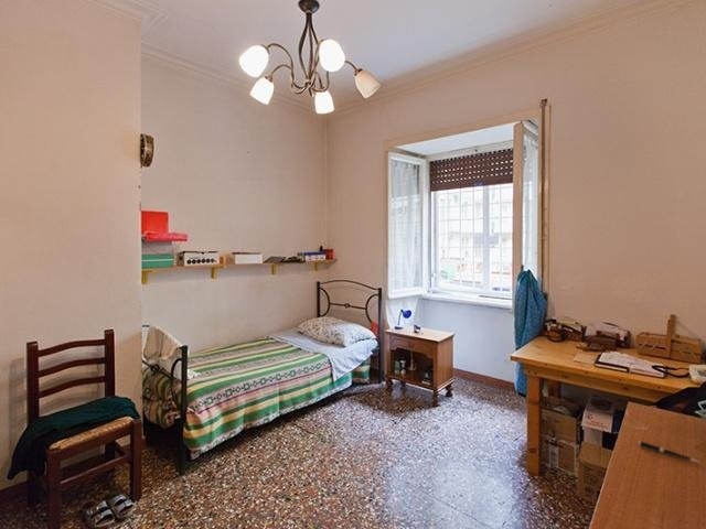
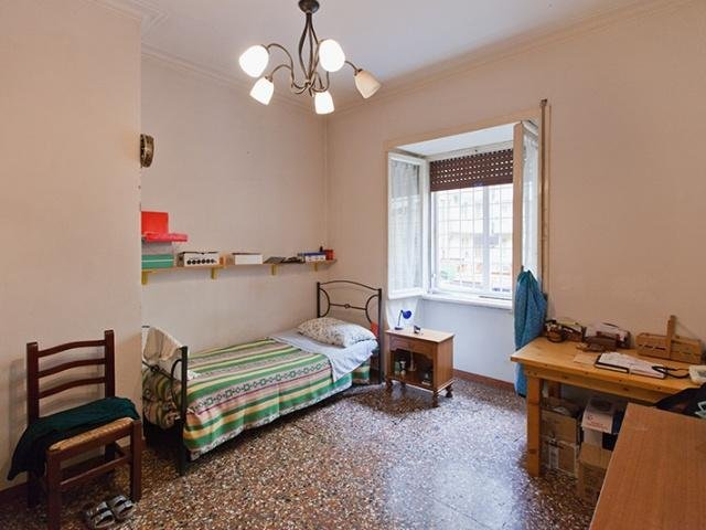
- pen [638,440,699,463]
